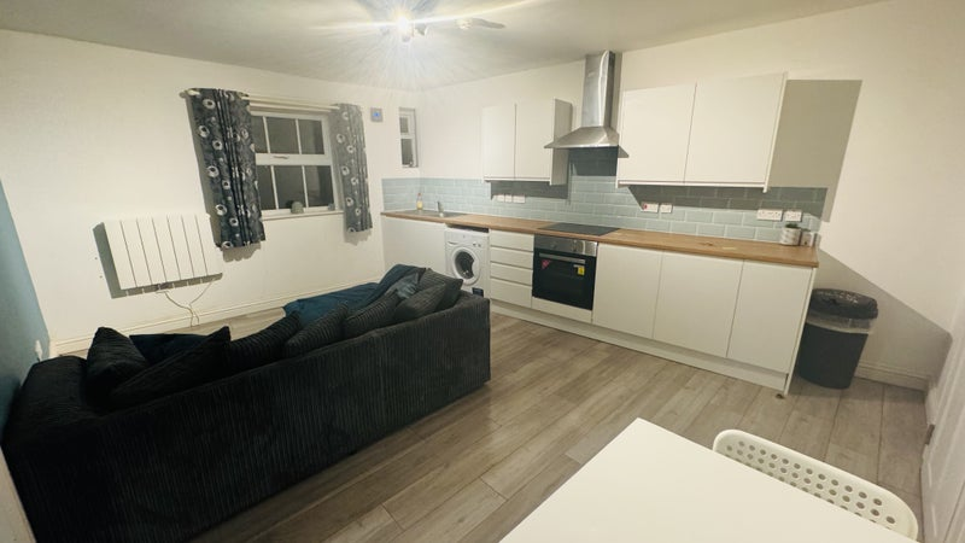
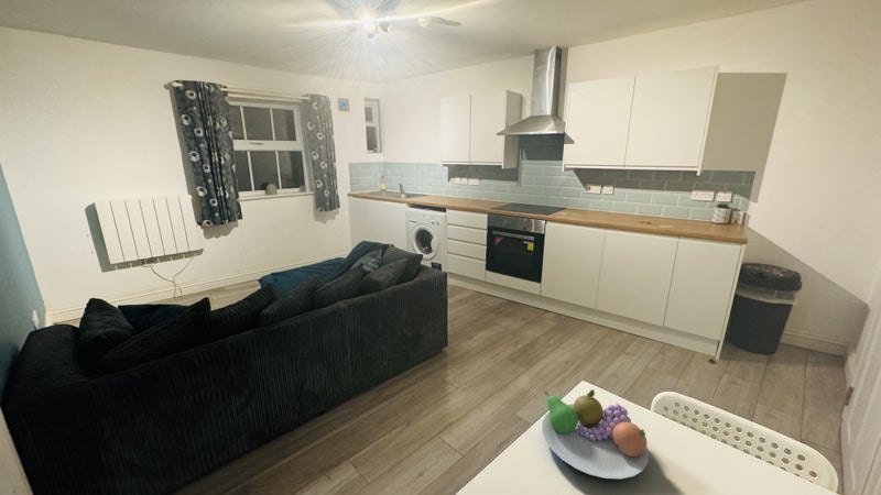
+ fruit bowl [541,388,650,480]
